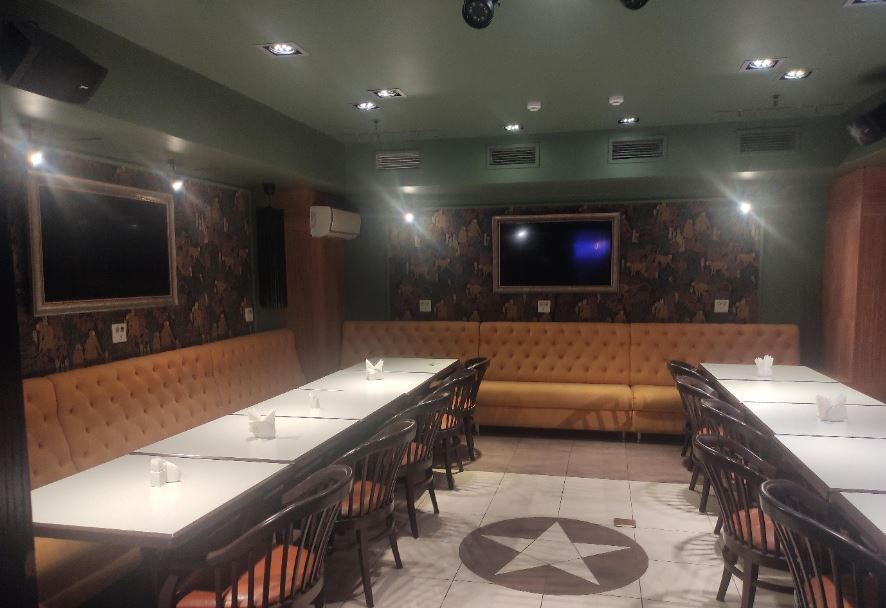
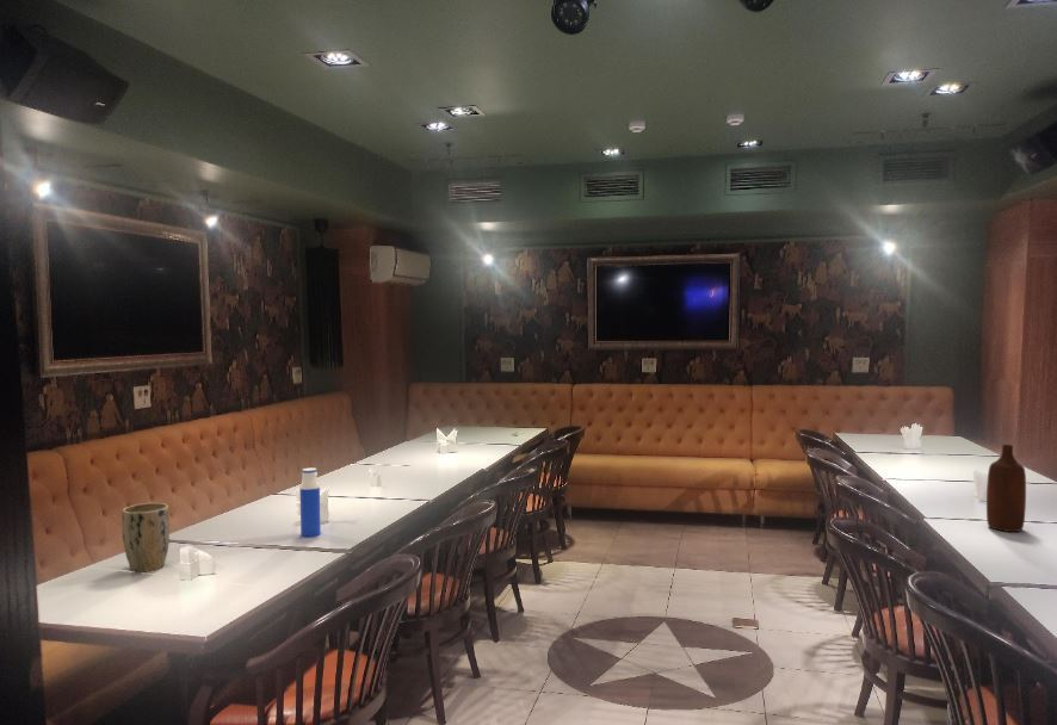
+ plant pot [120,502,171,574]
+ bottle [985,444,1027,533]
+ water bottle [298,466,322,539]
